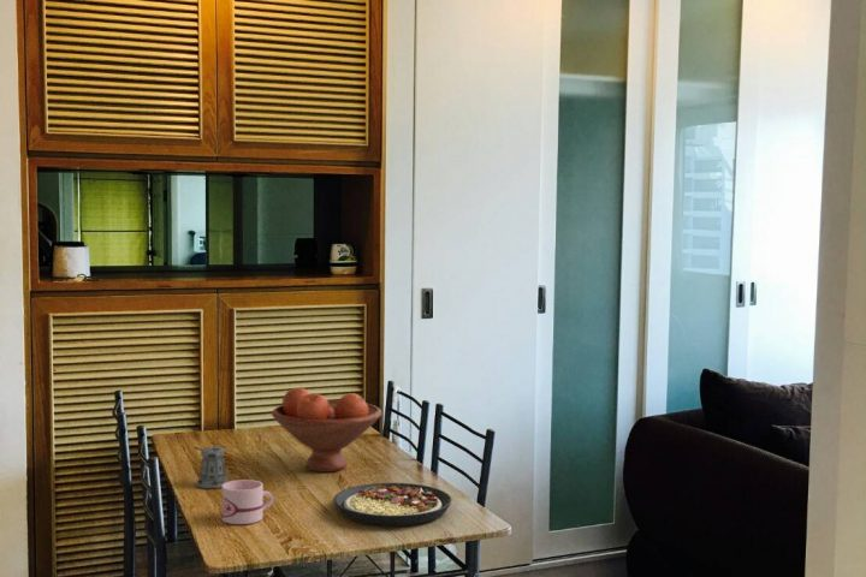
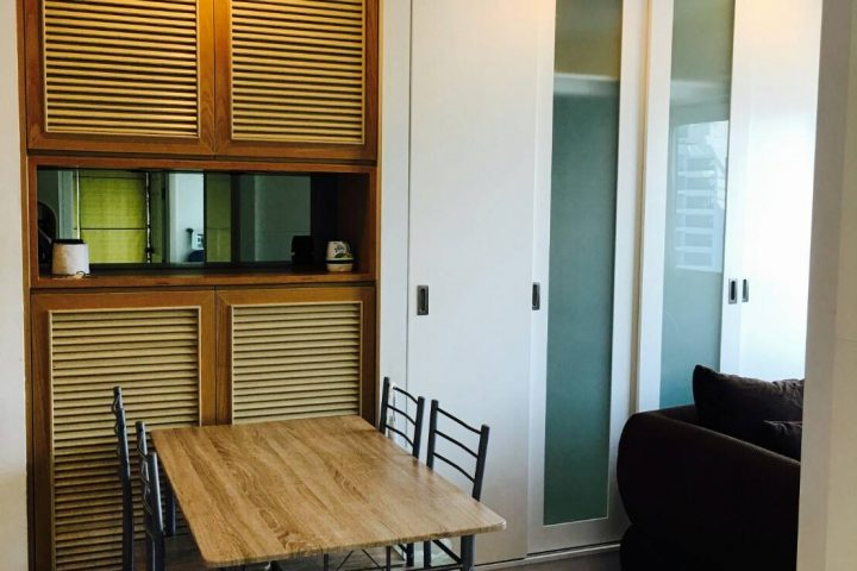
- plate [333,482,452,527]
- fruit bowl [271,387,382,472]
- pepper shaker [194,445,230,489]
- mug [221,478,275,525]
